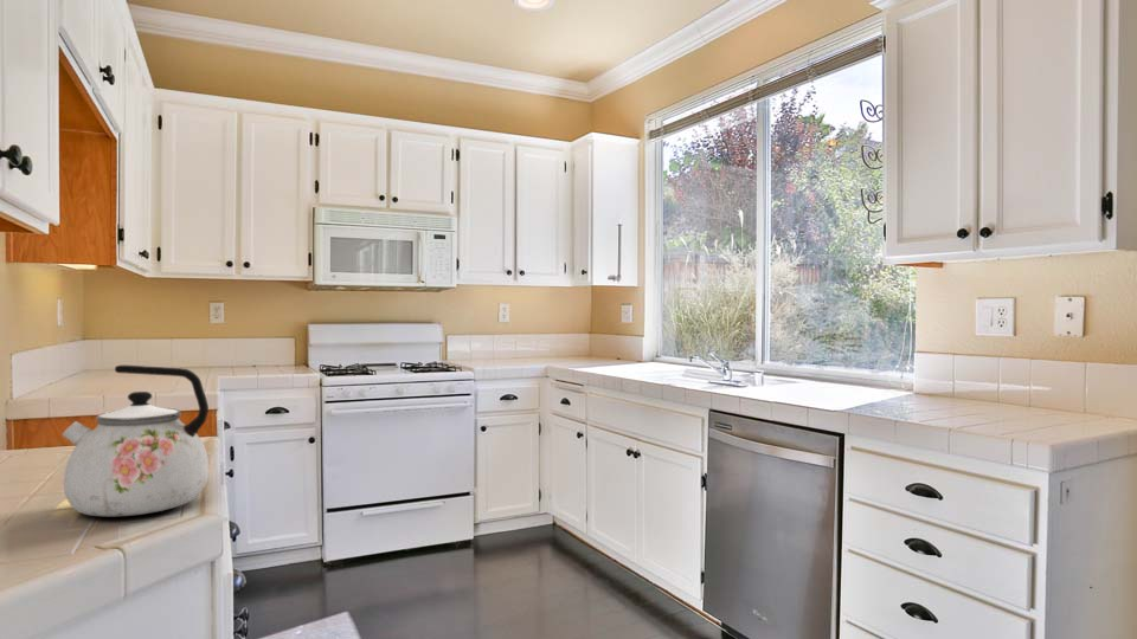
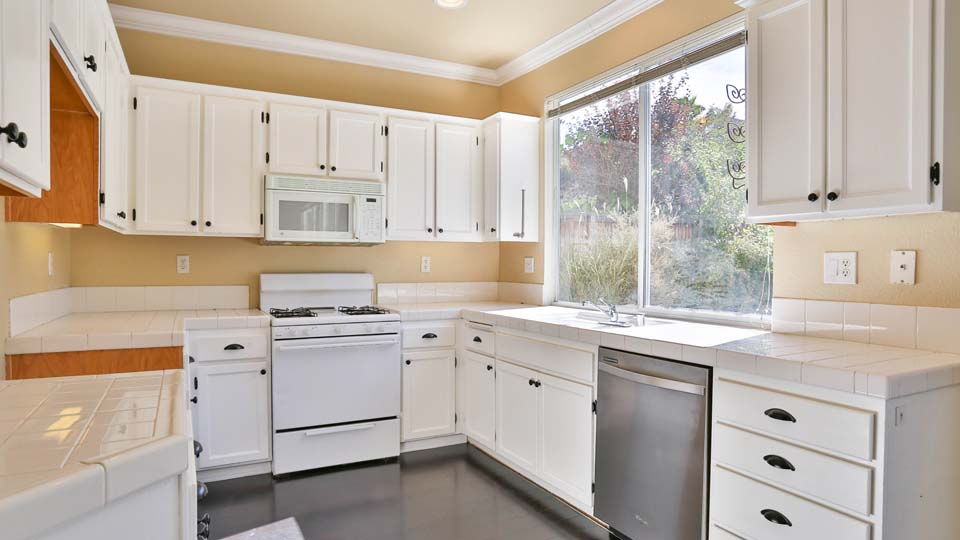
- kettle [62,364,210,517]
